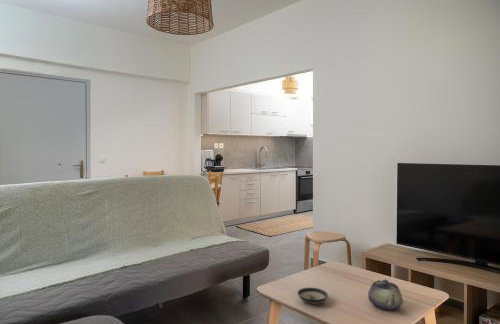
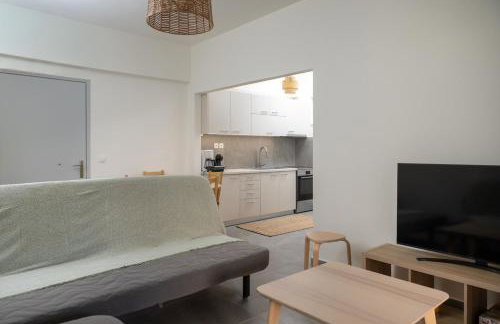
- teapot [367,278,404,311]
- saucer [296,287,329,305]
